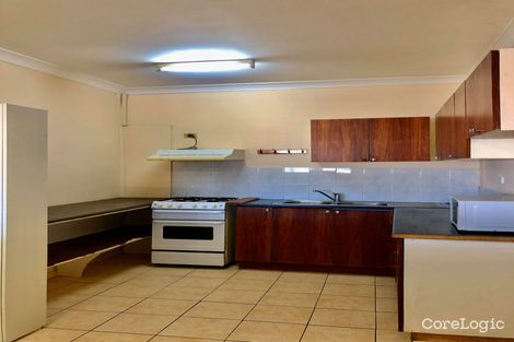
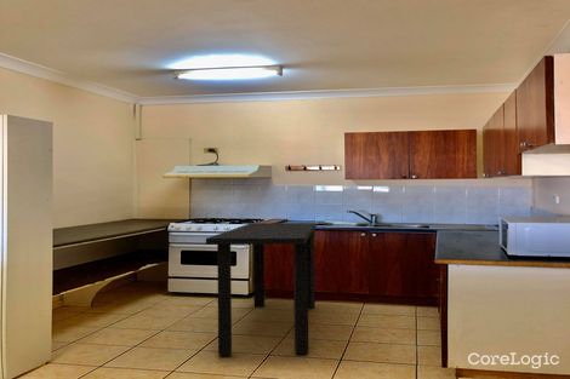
+ dining table [205,222,318,356]
